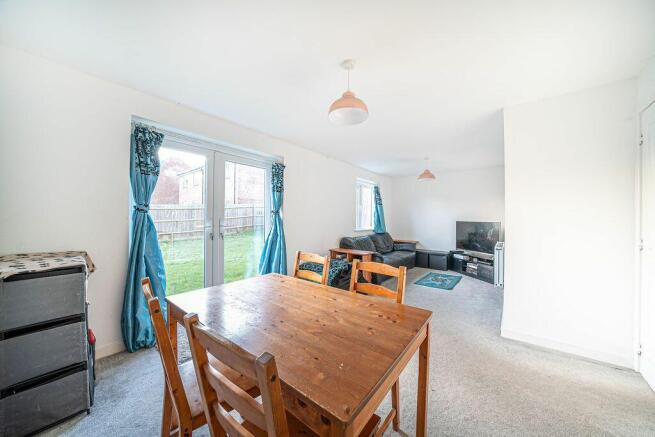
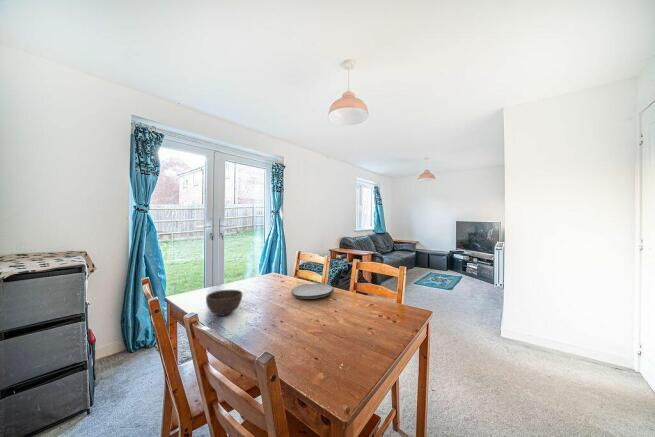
+ plate [290,282,335,300]
+ bowl [205,289,244,317]
